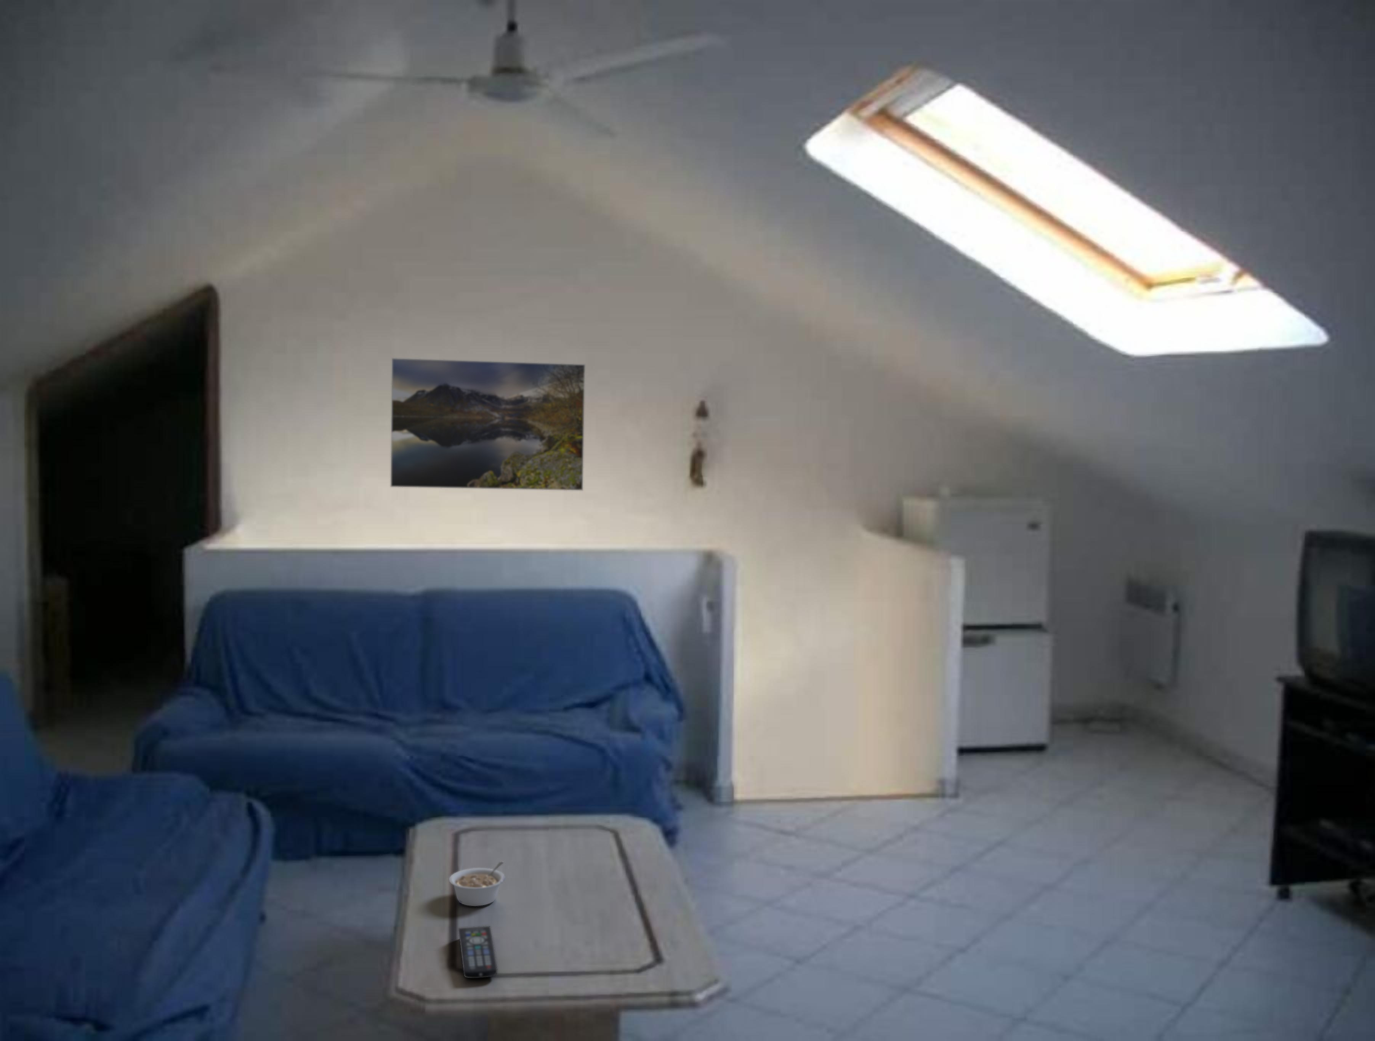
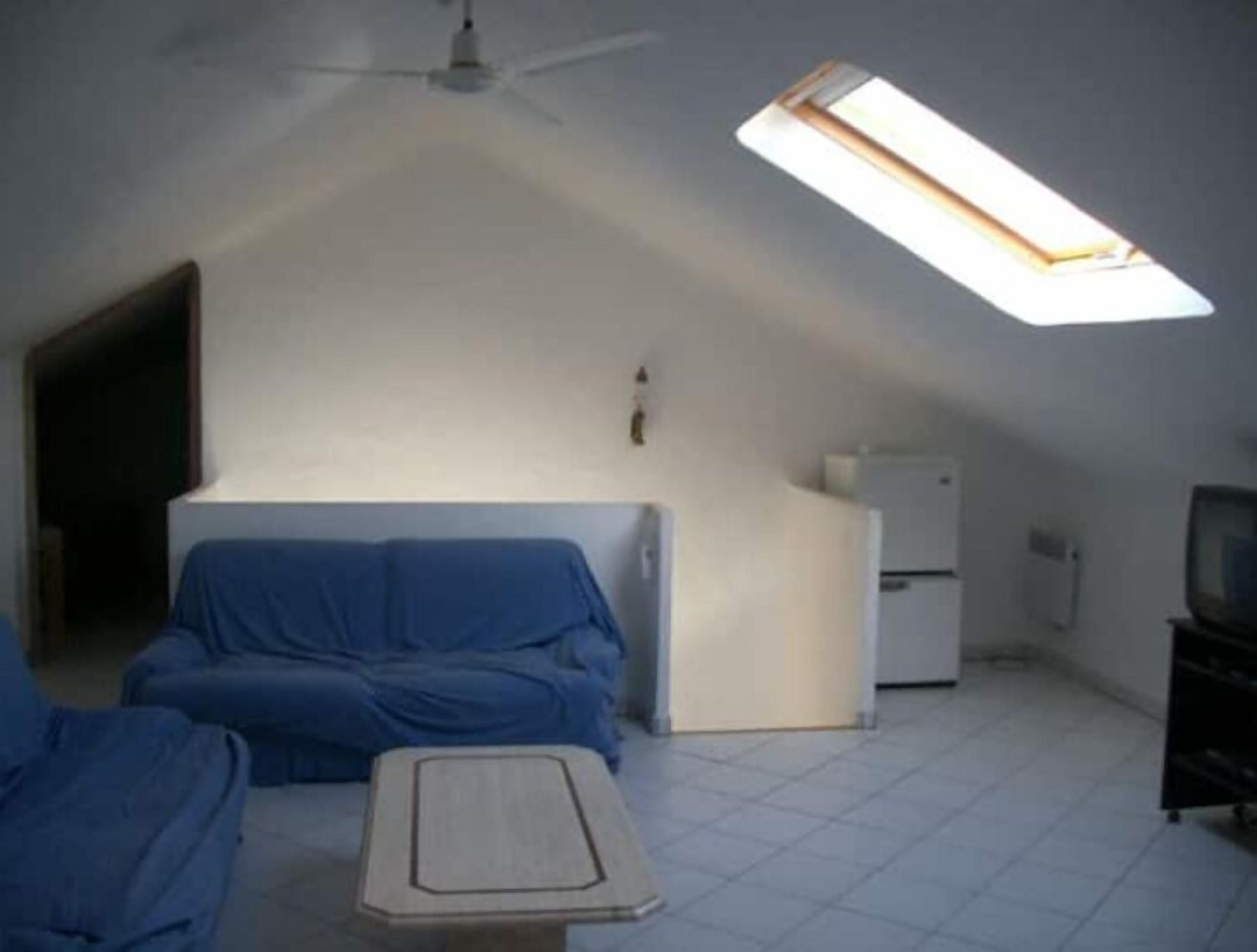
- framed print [389,358,585,491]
- legume [448,862,505,907]
- remote control [457,925,498,979]
